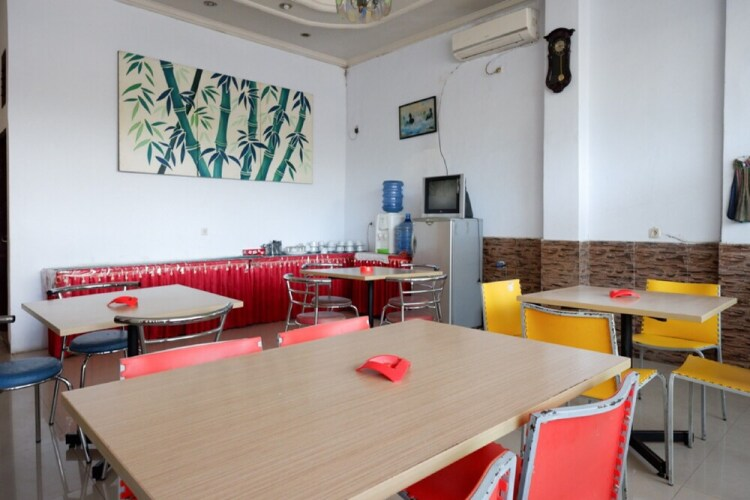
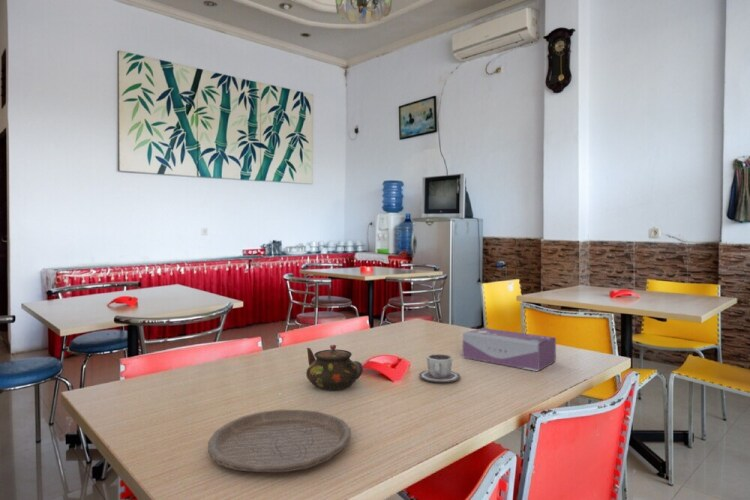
+ teapot [305,344,364,391]
+ cup [418,353,461,383]
+ plate [207,409,352,473]
+ tissue box [462,327,557,372]
